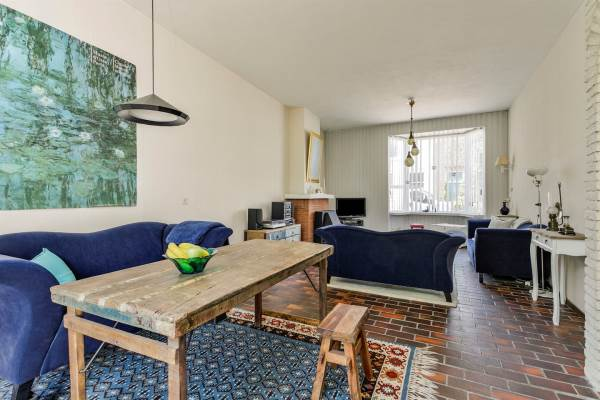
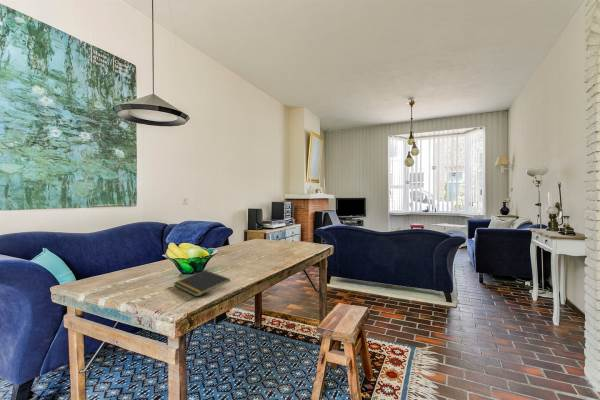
+ notepad [173,269,231,298]
